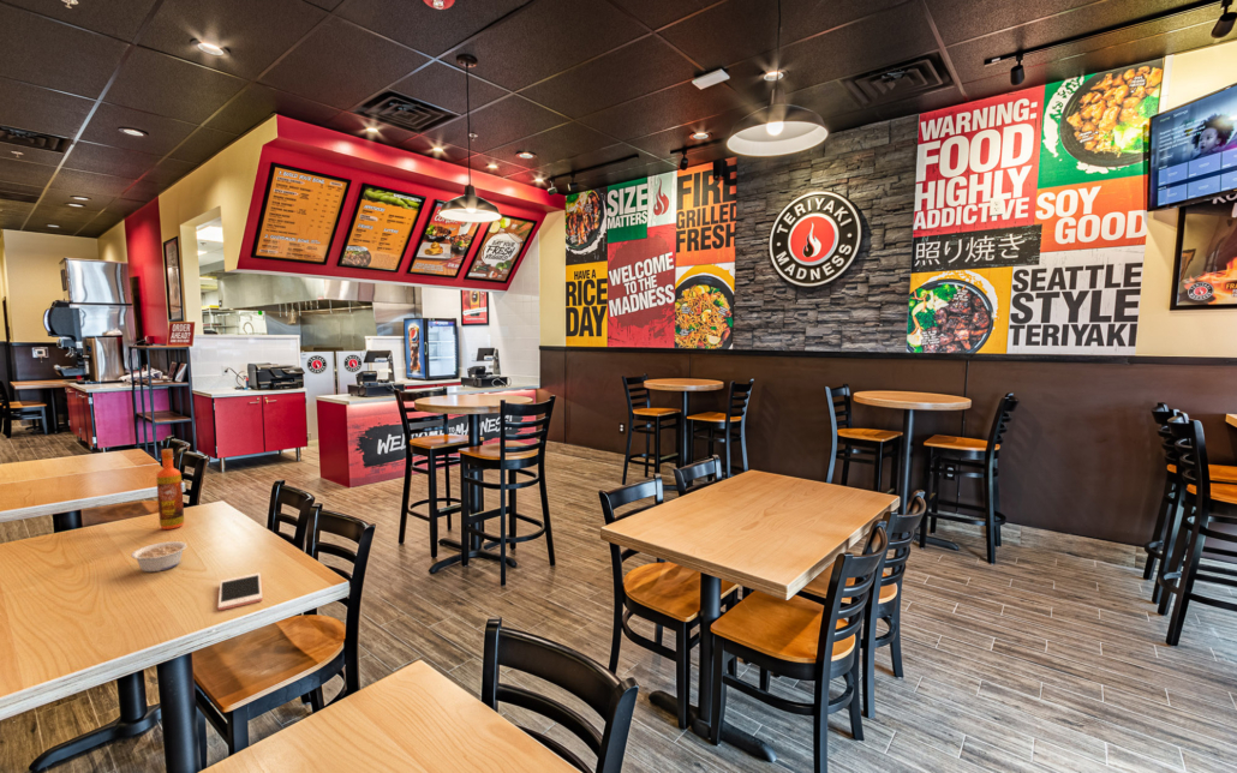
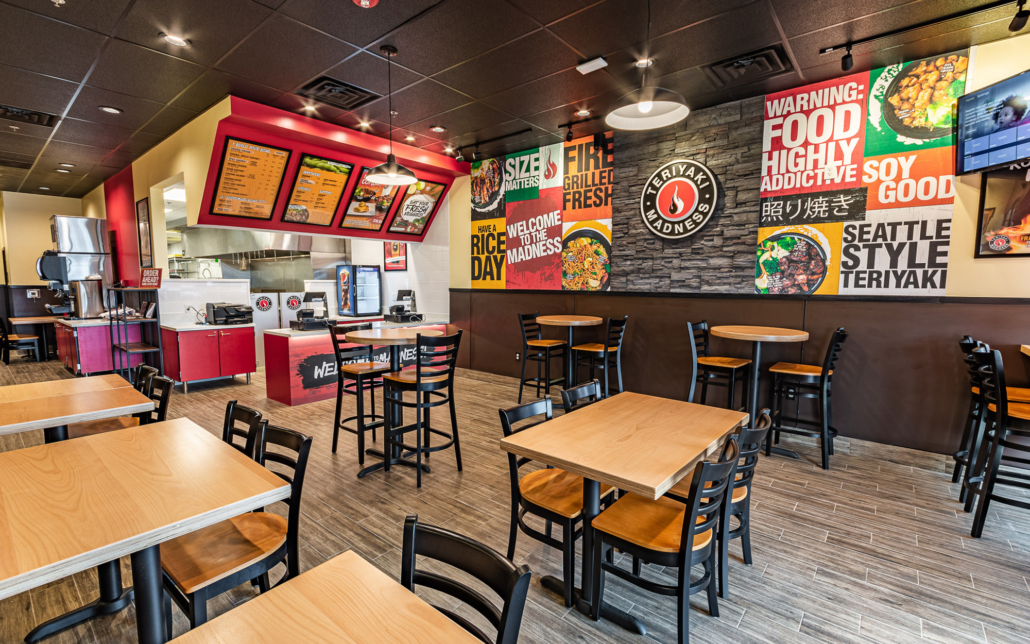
- cell phone [217,571,263,611]
- legume [130,540,189,573]
- hot sauce [155,448,185,531]
